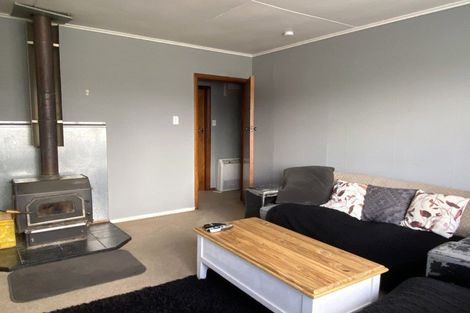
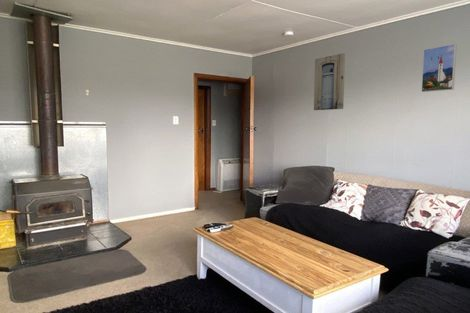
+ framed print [421,43,457,93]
+ wall art [313,52,346,111]
